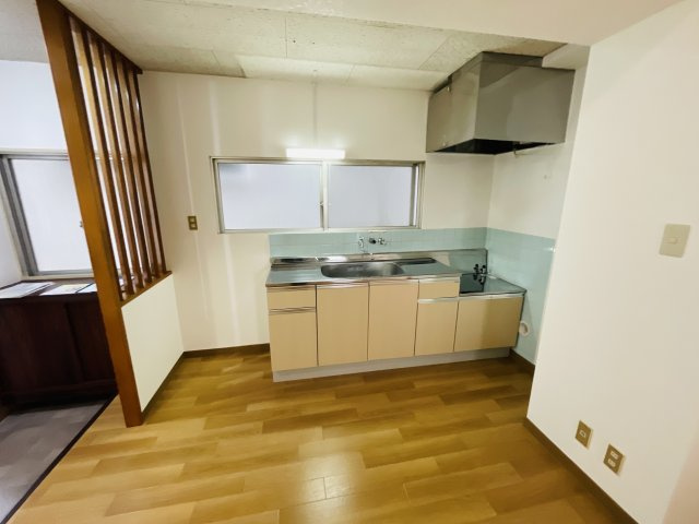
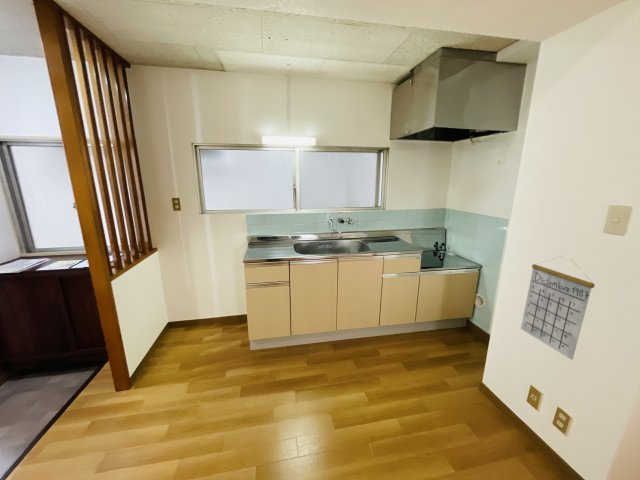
+ calendar [520,255,596,361]
